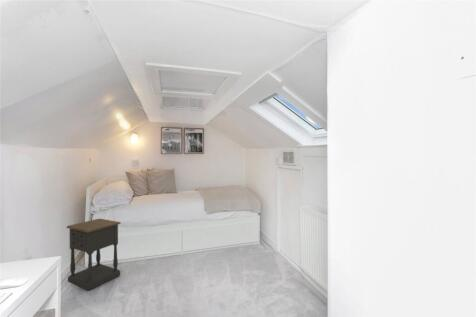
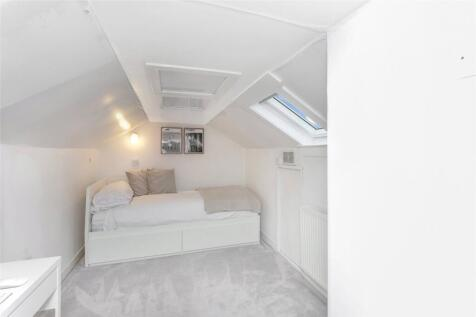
- nightstand [65,218,122,291]
